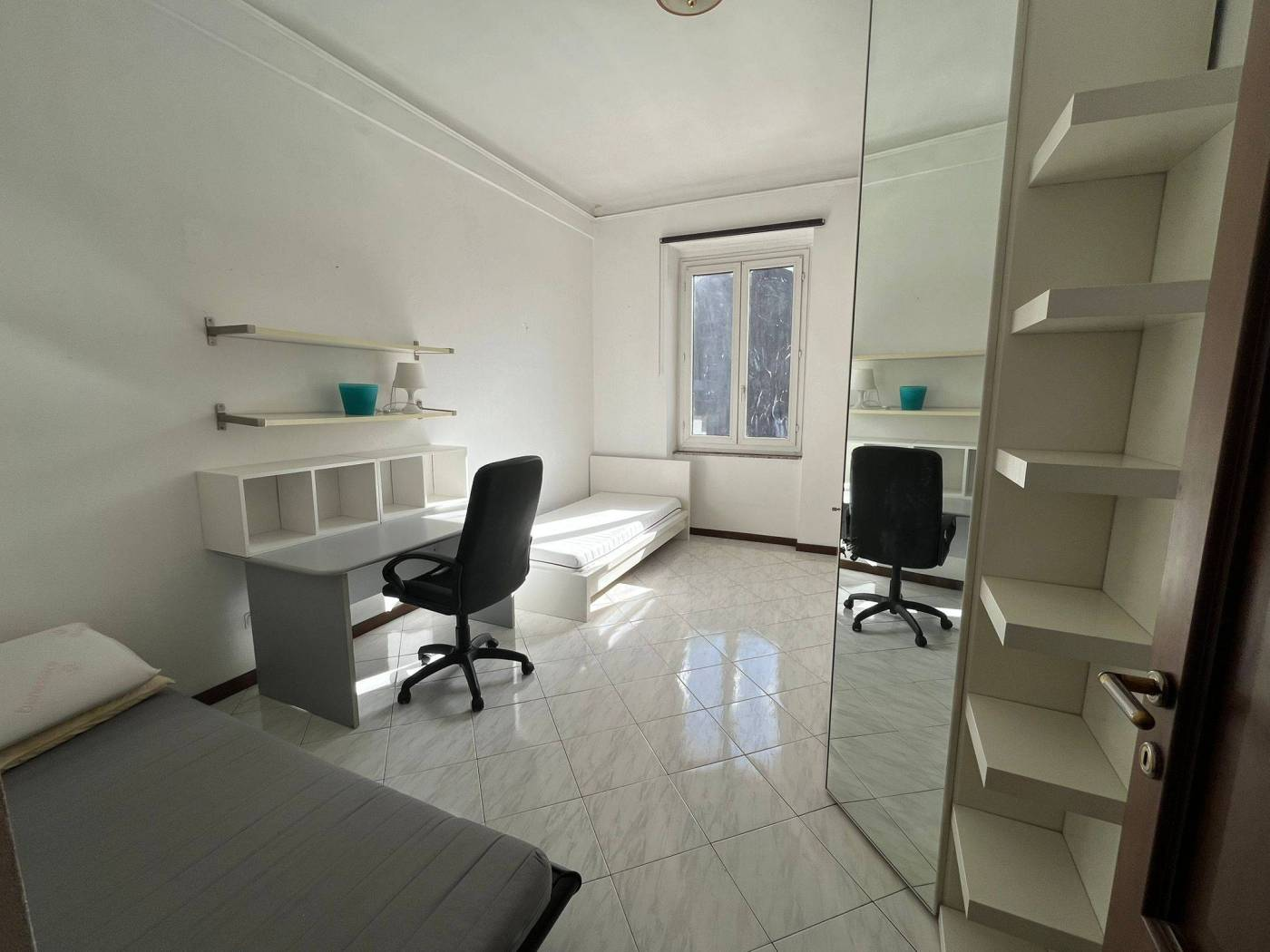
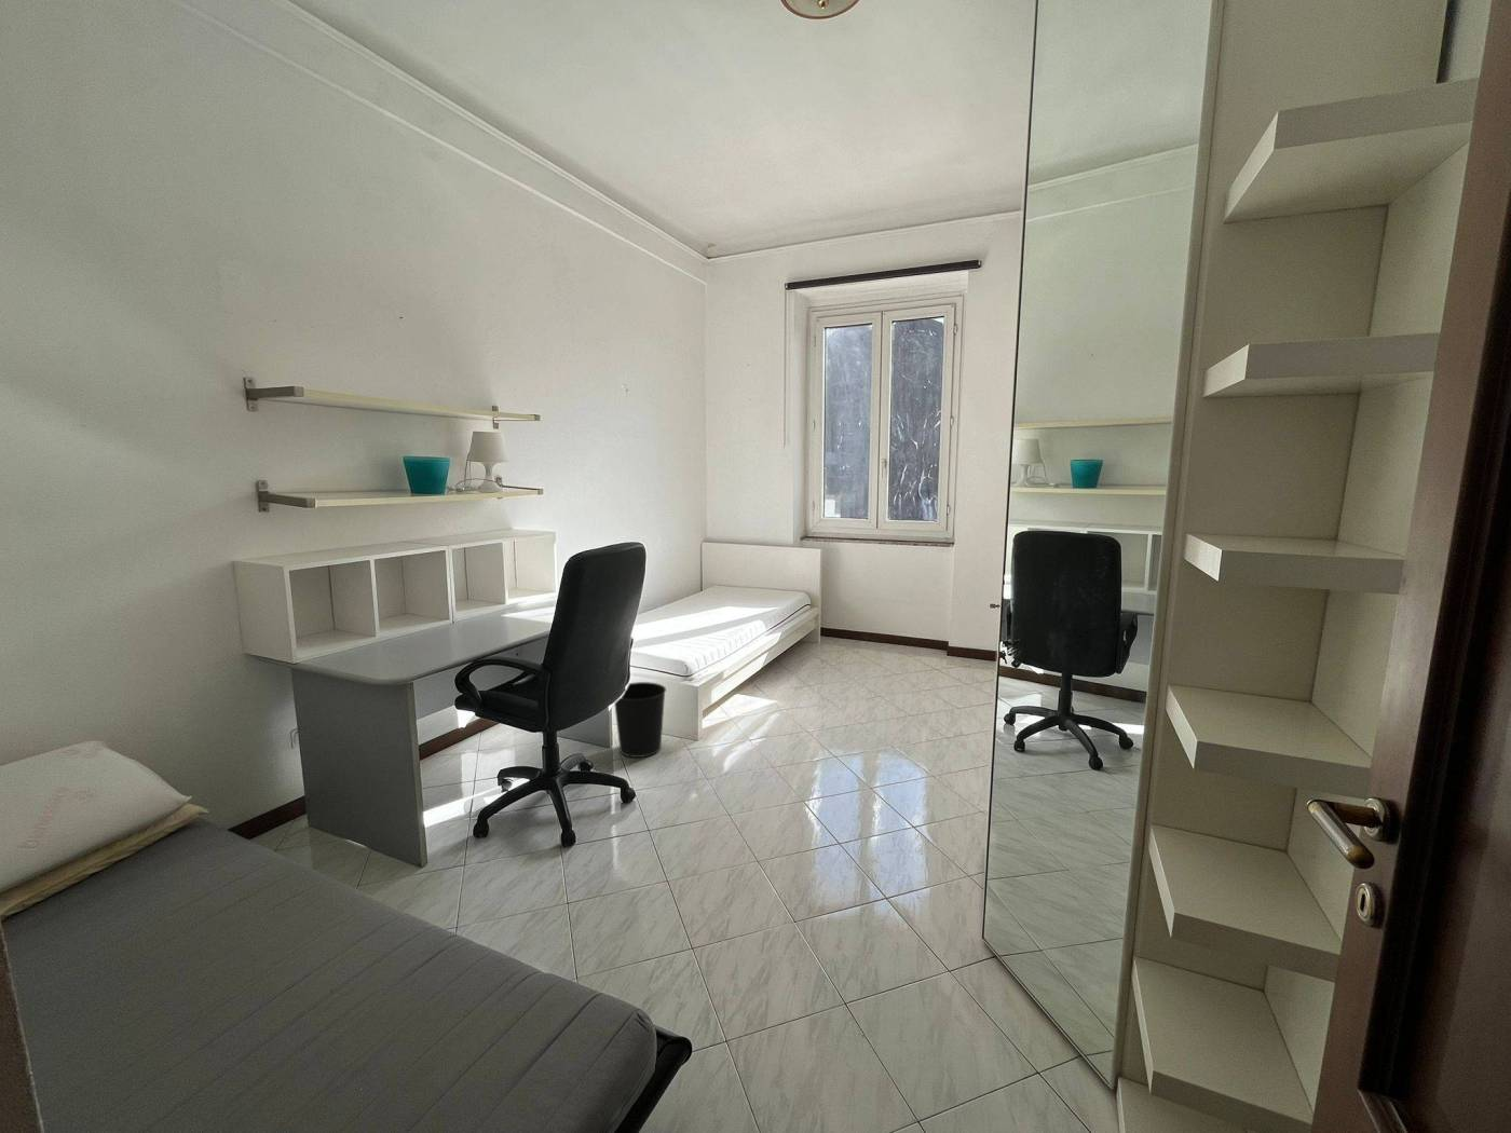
+ wastebasket [613,681,667,758]
